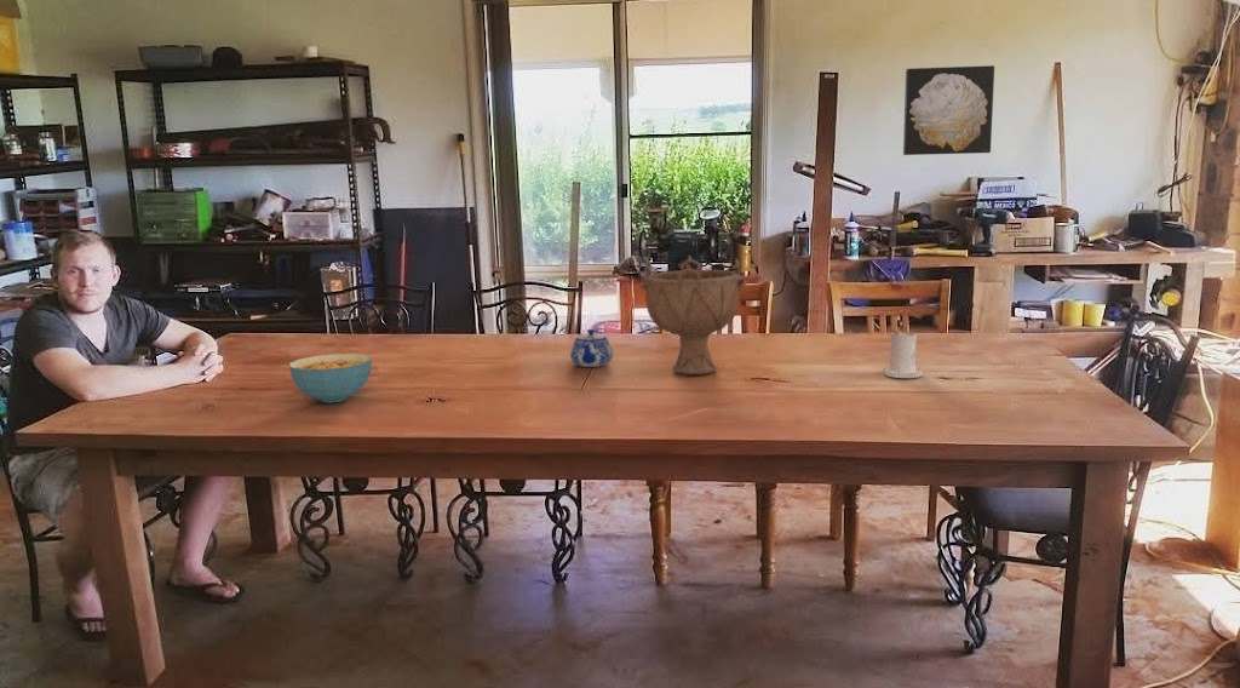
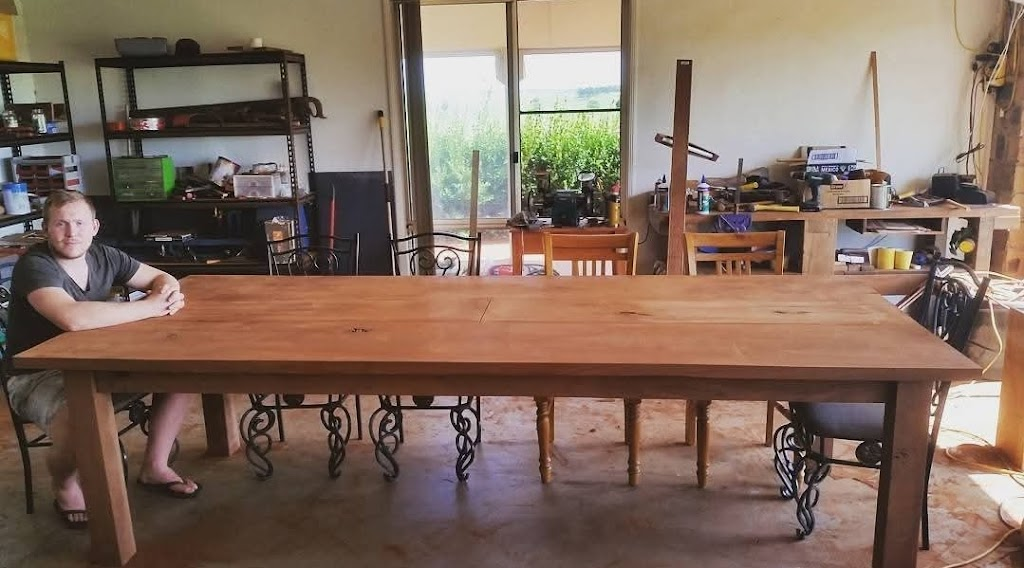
- candle [883,326,924,379]
- teapot [569,328,614,368]
- decorative bowl [638,254,748,375]
- wall art [902,64,995,156]
- cereal bowl [287,352,373,403]
